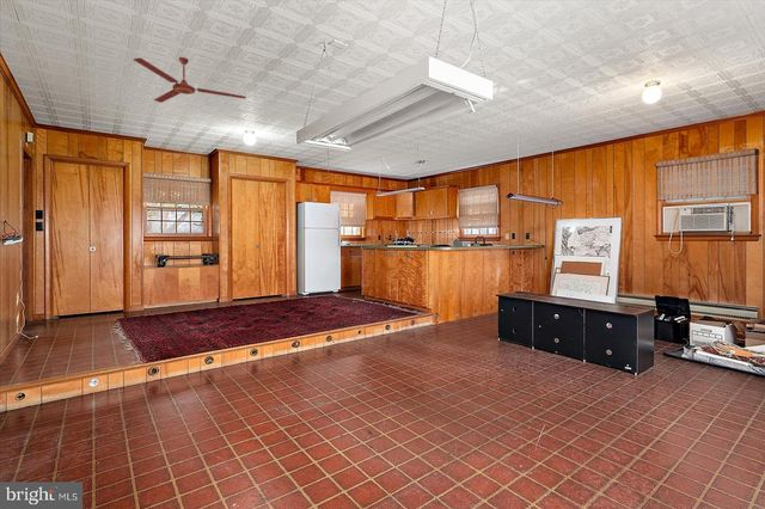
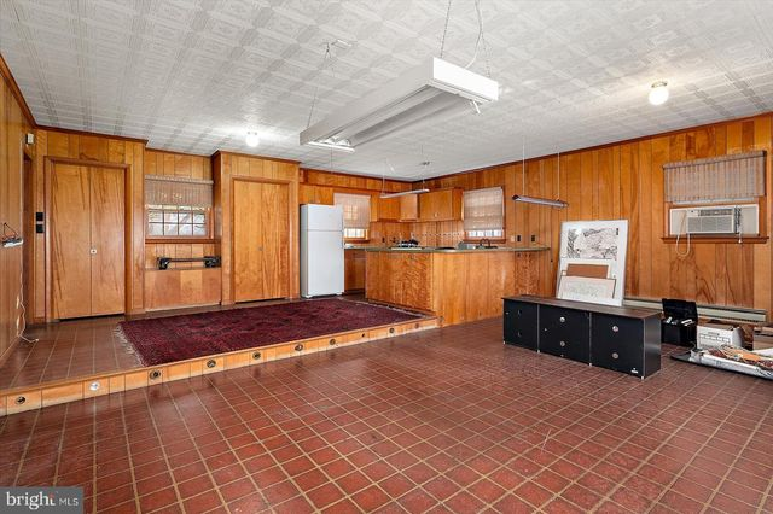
- ceiling fan [133,56,247,104]
